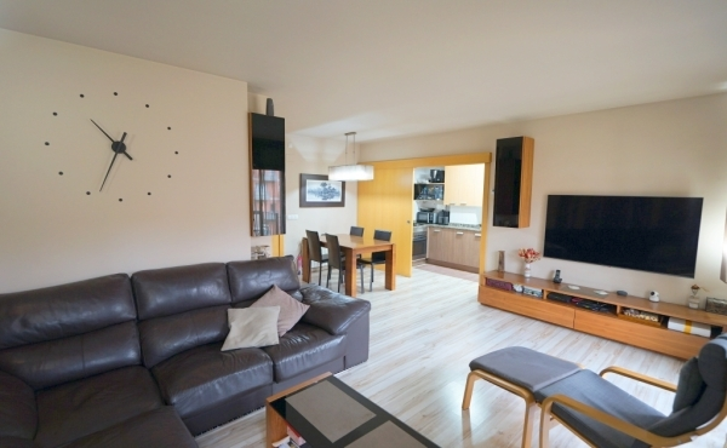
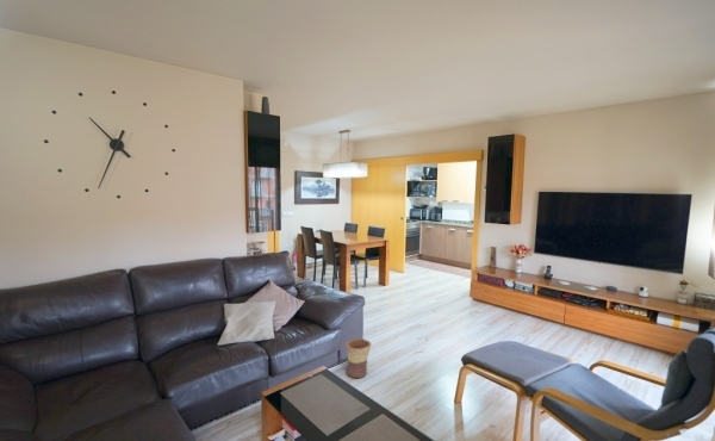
+ flower pot [344,337,372,379]
